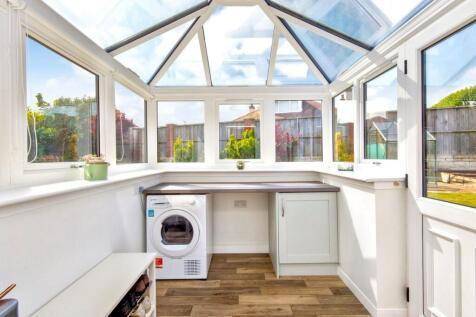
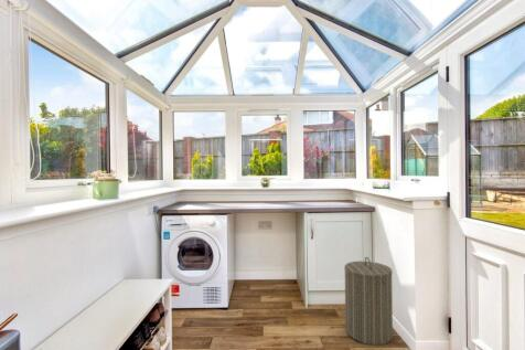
+ laundry hamper [343,256,394,346]
